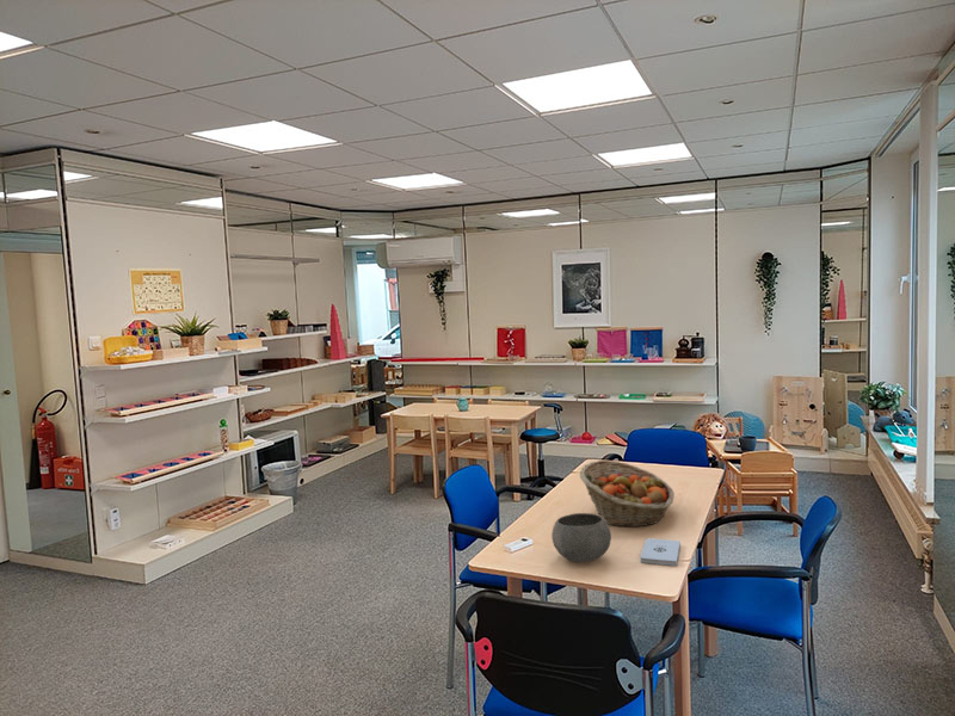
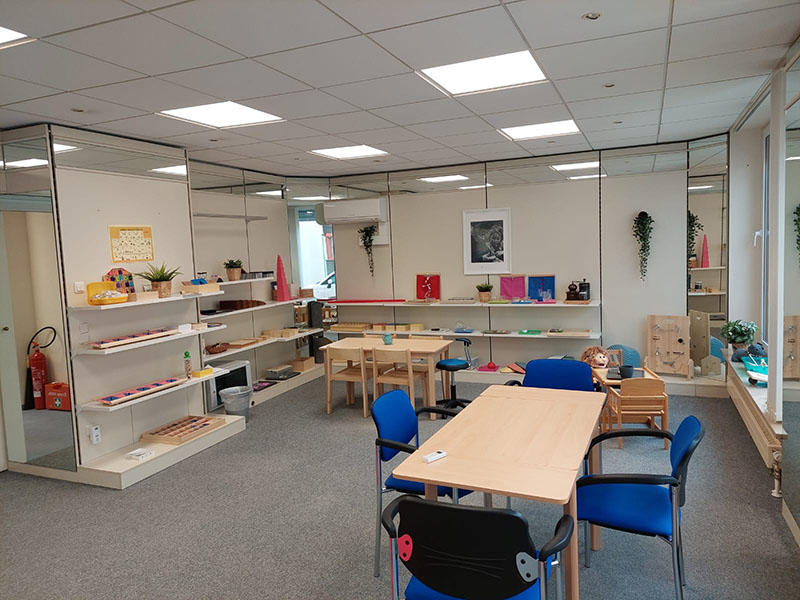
- bowl [550,512,612,563]
- fruit basket [579,459,676,527]
- notepad [639,537,682,567]
